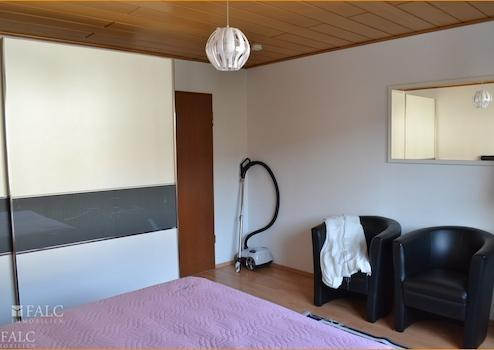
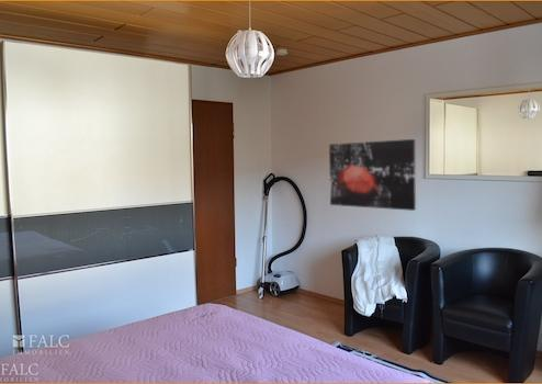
+ wall art [328,138,417,212]
